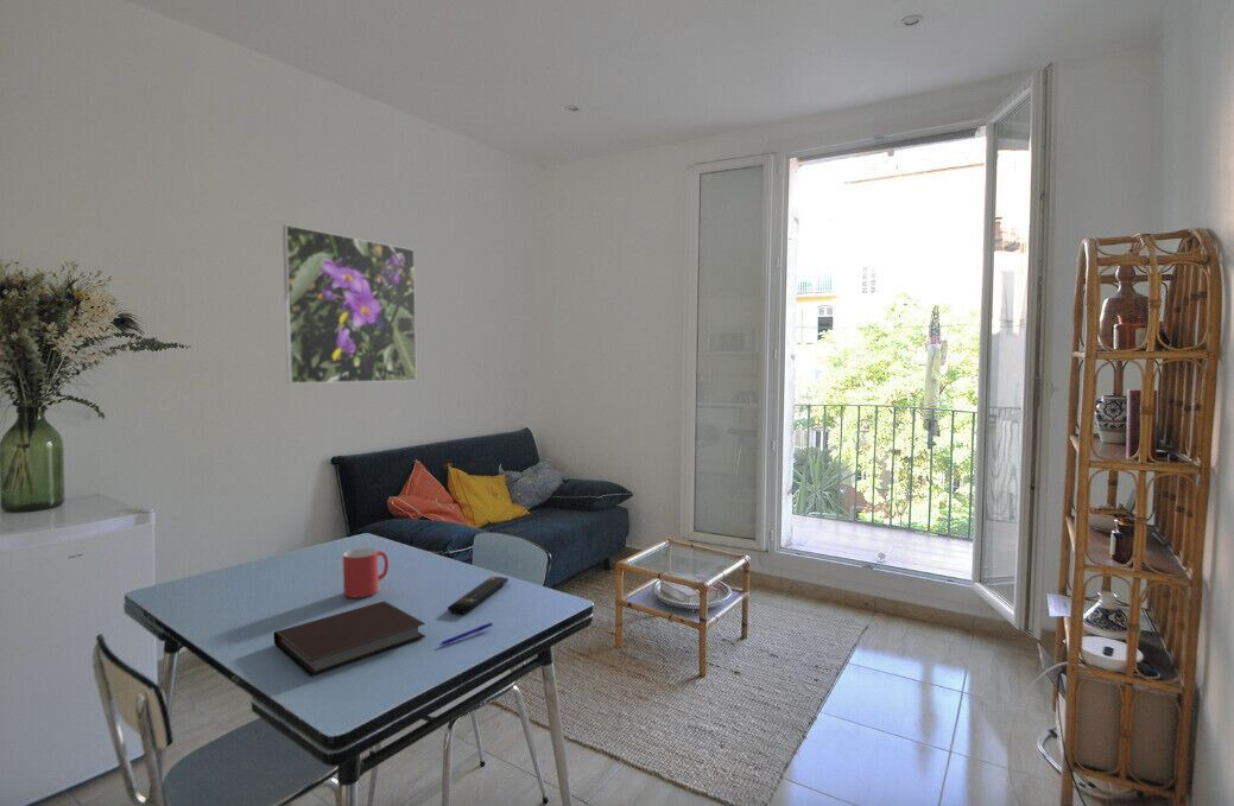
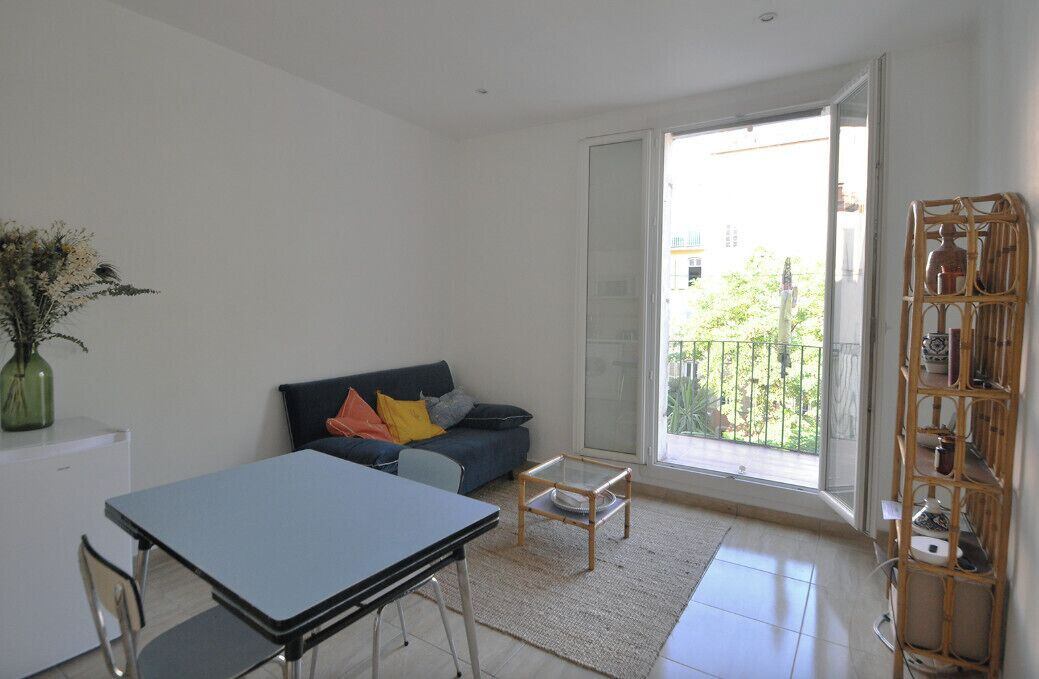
- remote control [447,576,510,615]
- notebook [273,601,426,677]
- pen [437,621,494,647]
- mug [342,547,390,598]
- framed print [281,223,418,385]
